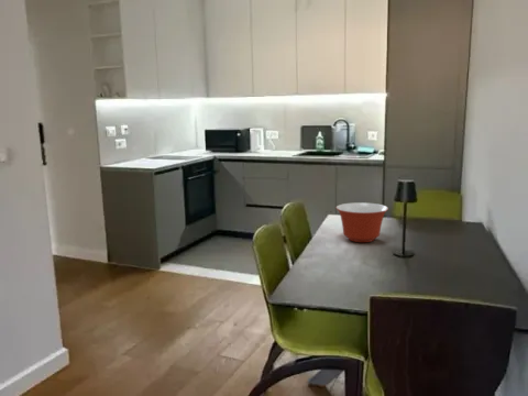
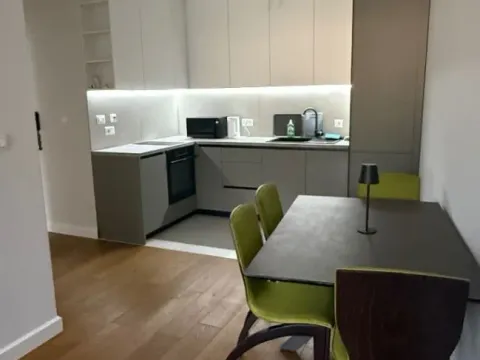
- mixing bowl [336,201,389,243]
